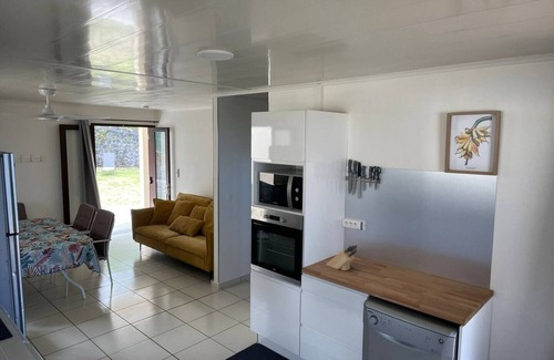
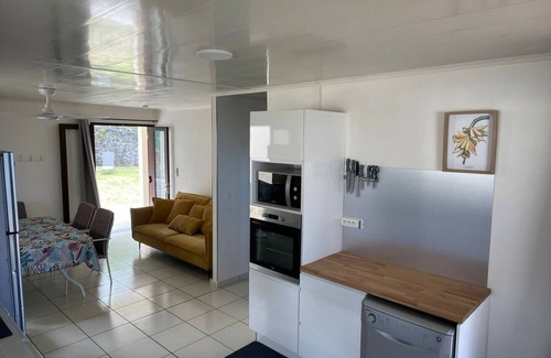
- knife block [325,244,358,271]
